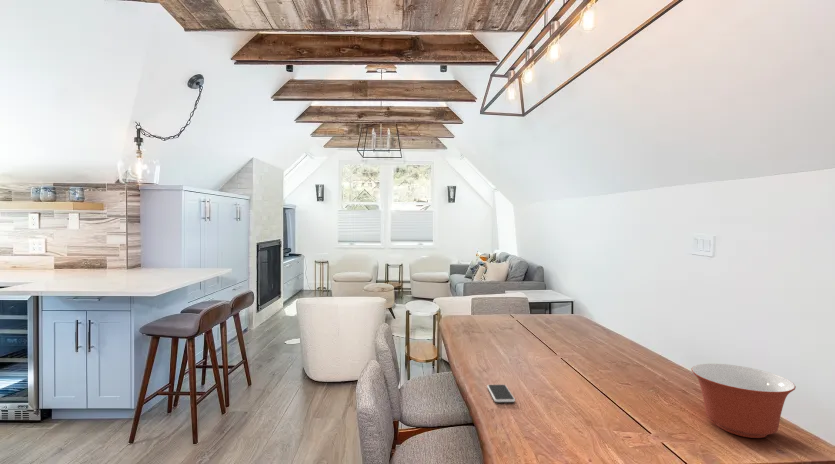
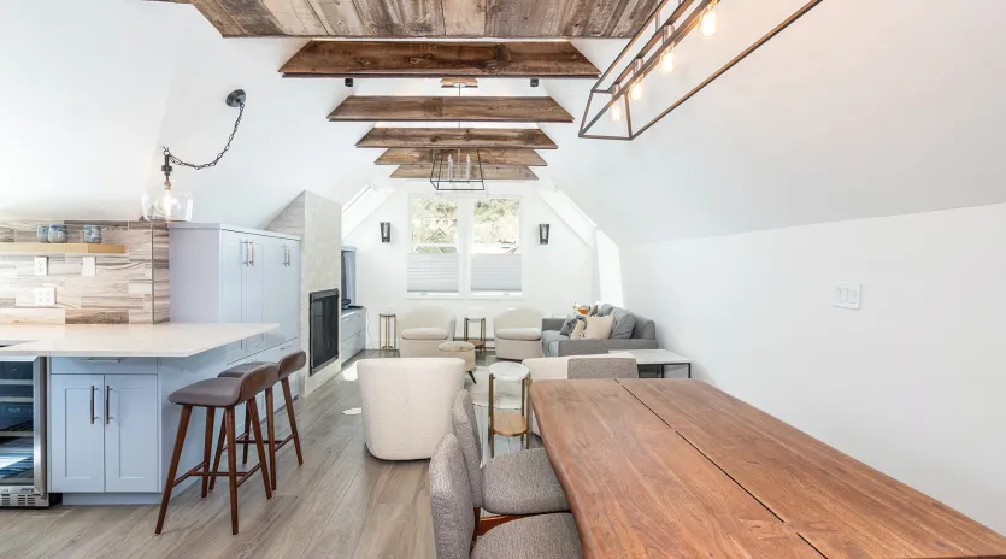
- smartphone [486,384,516,403]
- mixing bowl [691,363,797,439]
